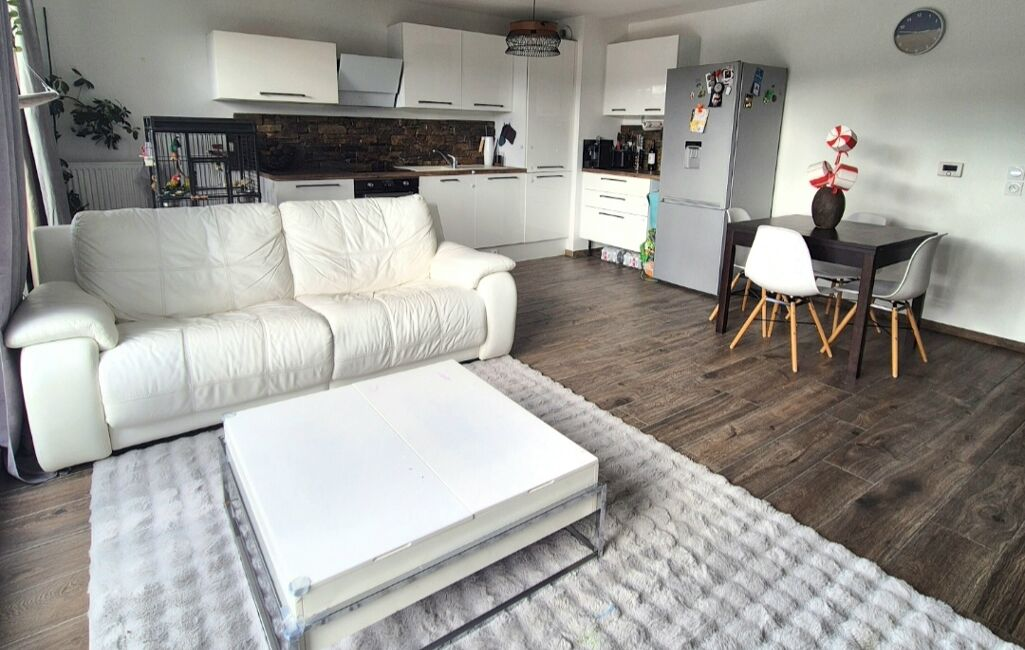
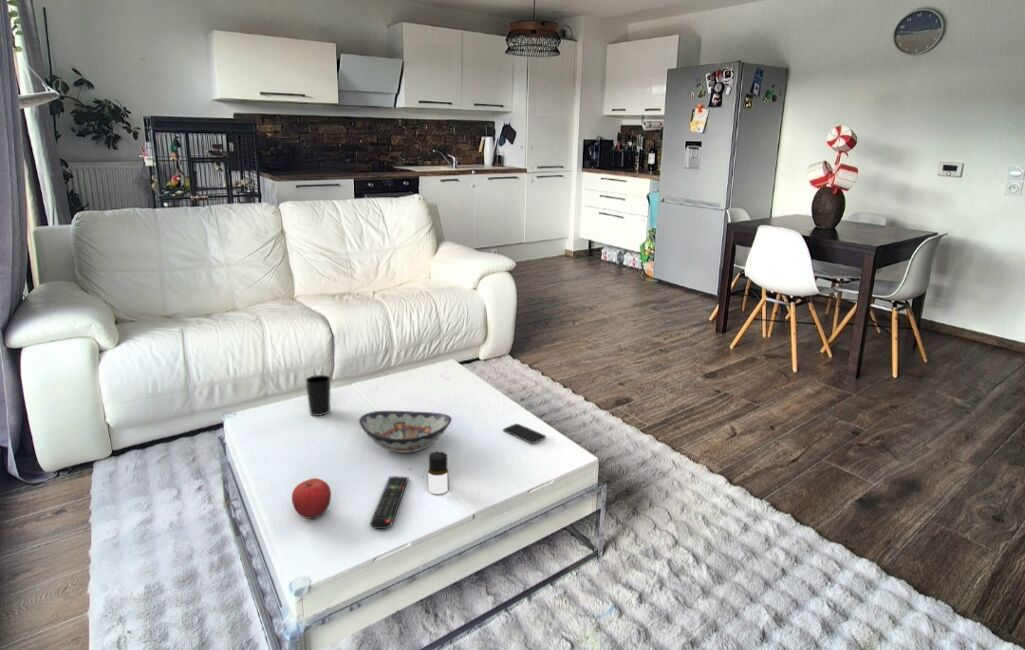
+ fruit [291,477,332,519]
+ decorative bowl [358,410,453,454]
+ bottle [427,451,449,495]
+ remote control [369,476,409,530]
+ smartphone [502,423,547,445]
+ cup [305,374,331,417]
